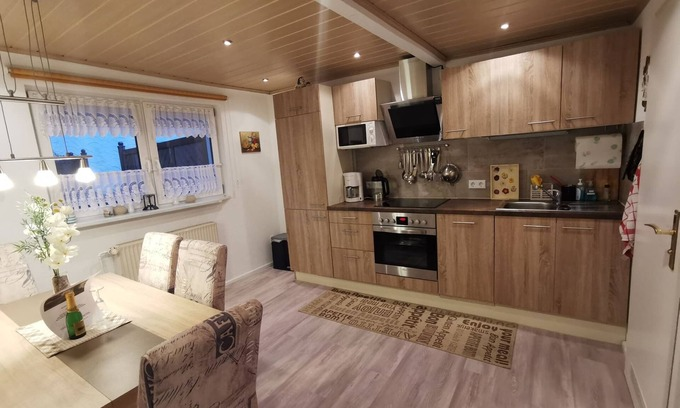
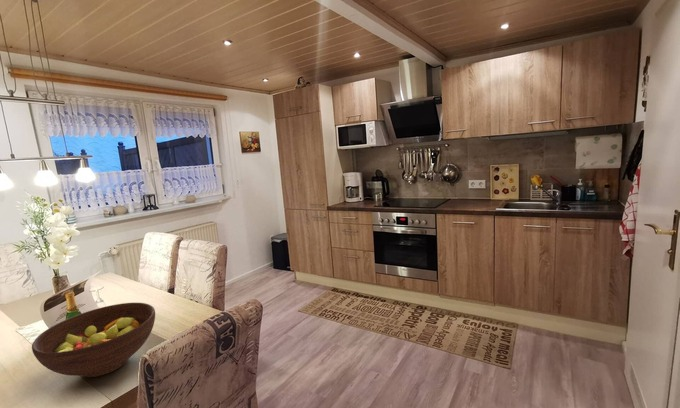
+ fruit bowl [31,302,156,378]
